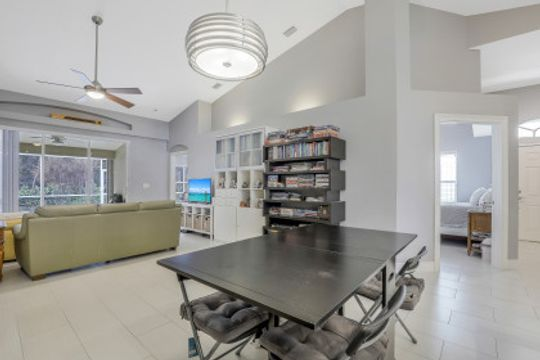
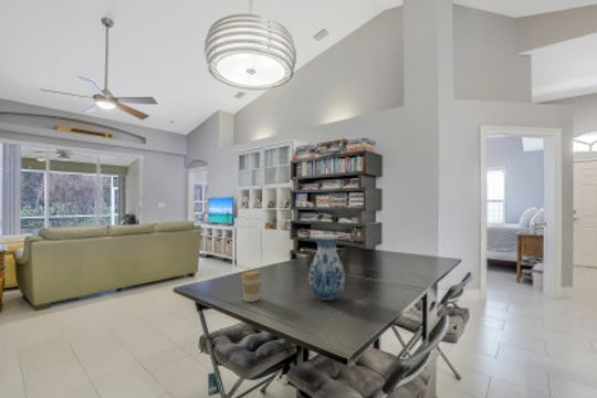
+ coffee cup [240,269,262,303]
+ vase [307,233,346,301]
